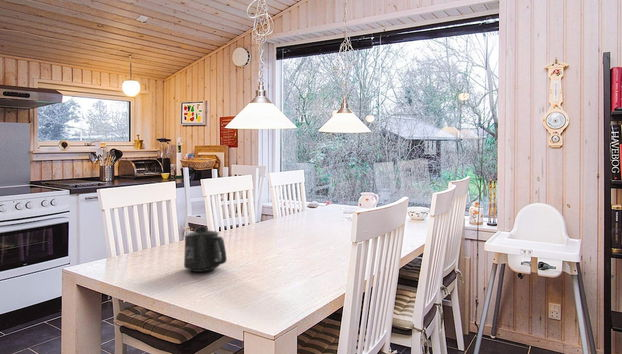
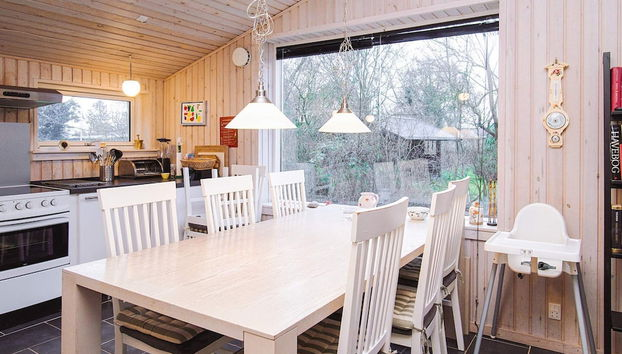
- mug [183,226,228,273]
